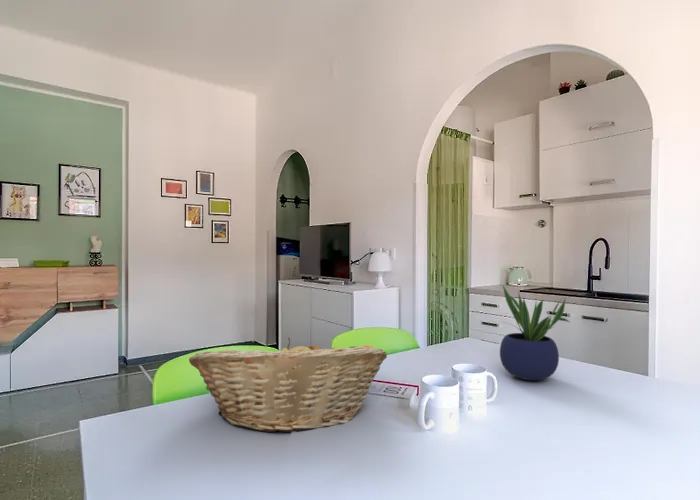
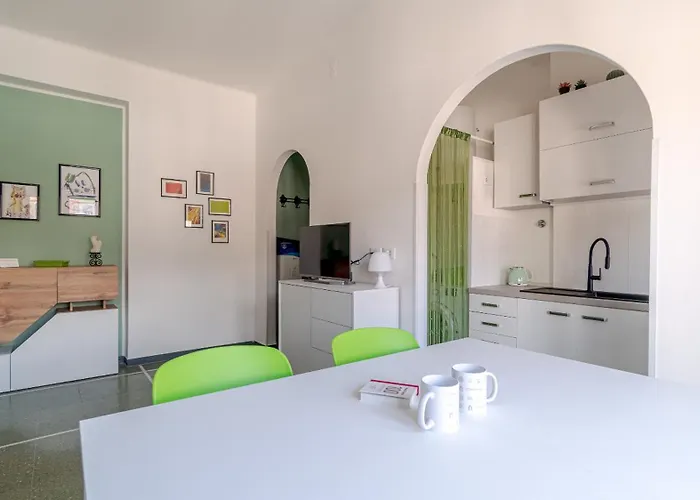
- fruit basket [188,337,388,433]
- potted plant [499,285,570,381]
